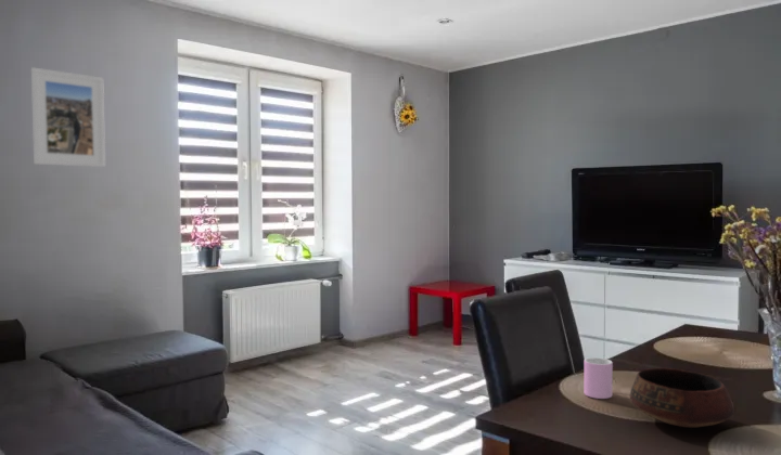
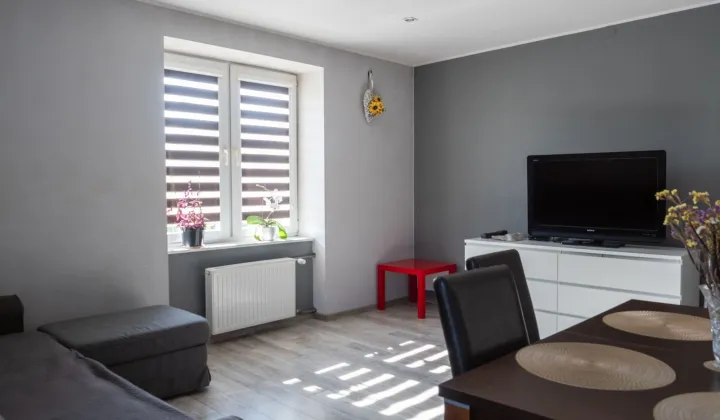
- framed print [30,66,106,168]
- cup [584,356,614,400]
- bowl [629,367,735,429]
